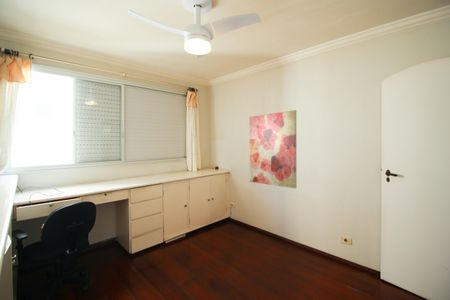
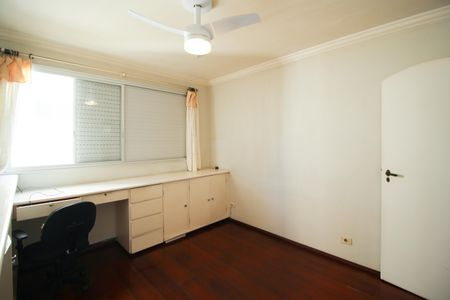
- wall art [249,109,297,189]
